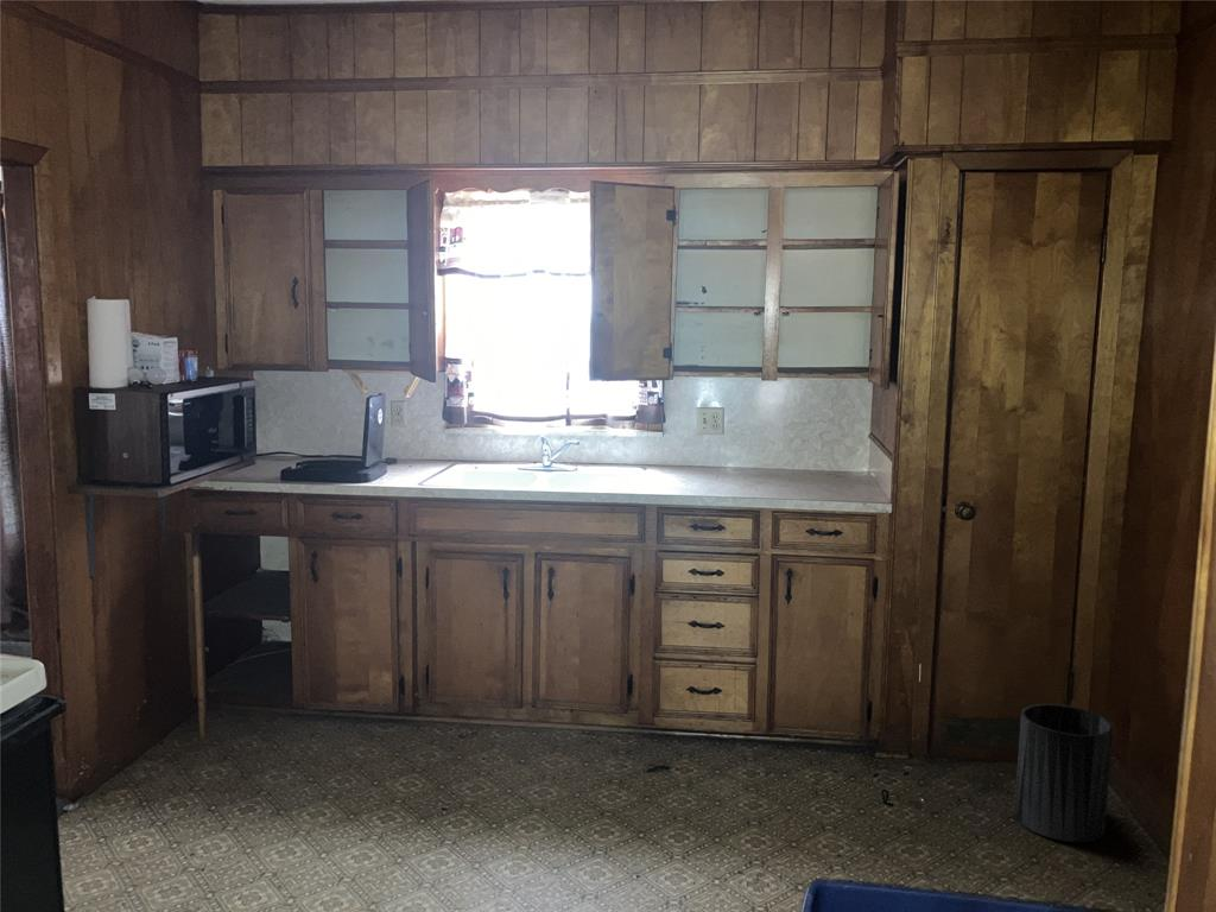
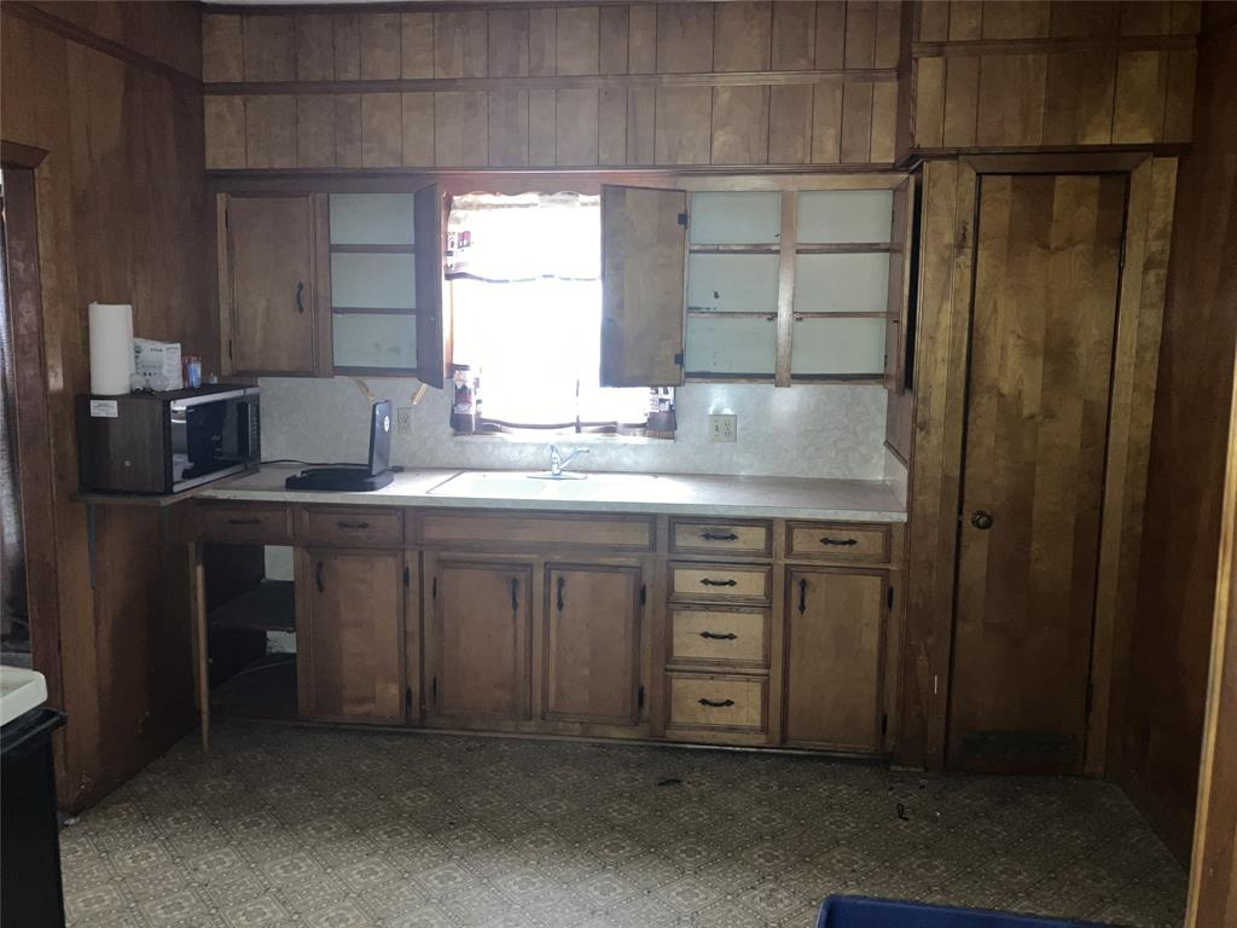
- trash can [1013,703,1114,843]
